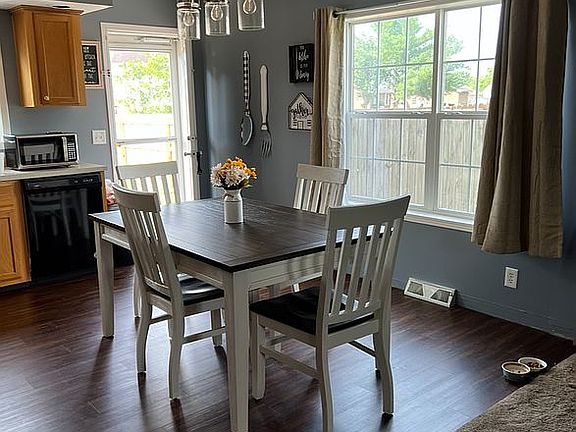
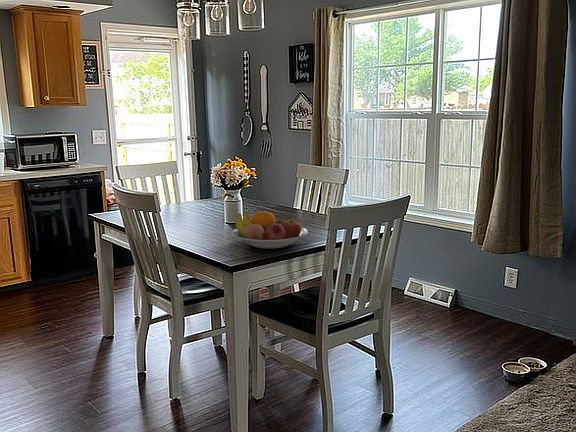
+ fruit bowl [231,210,309,250]
